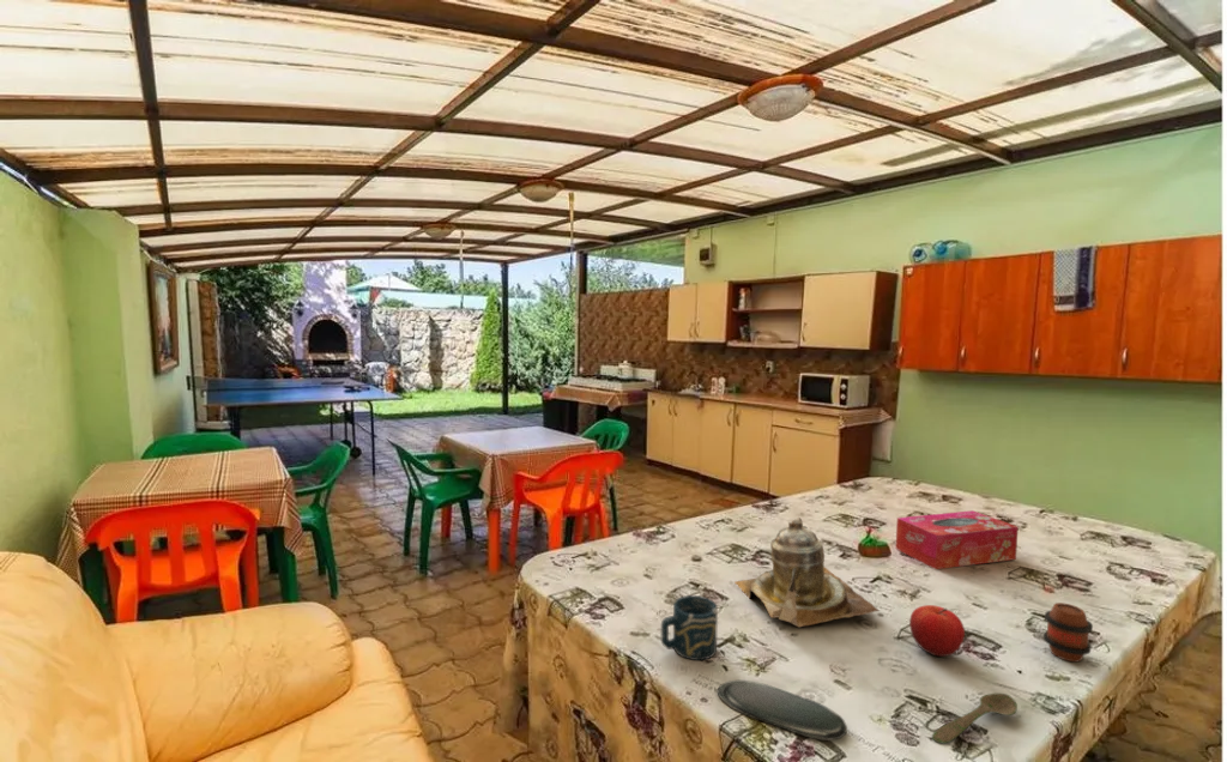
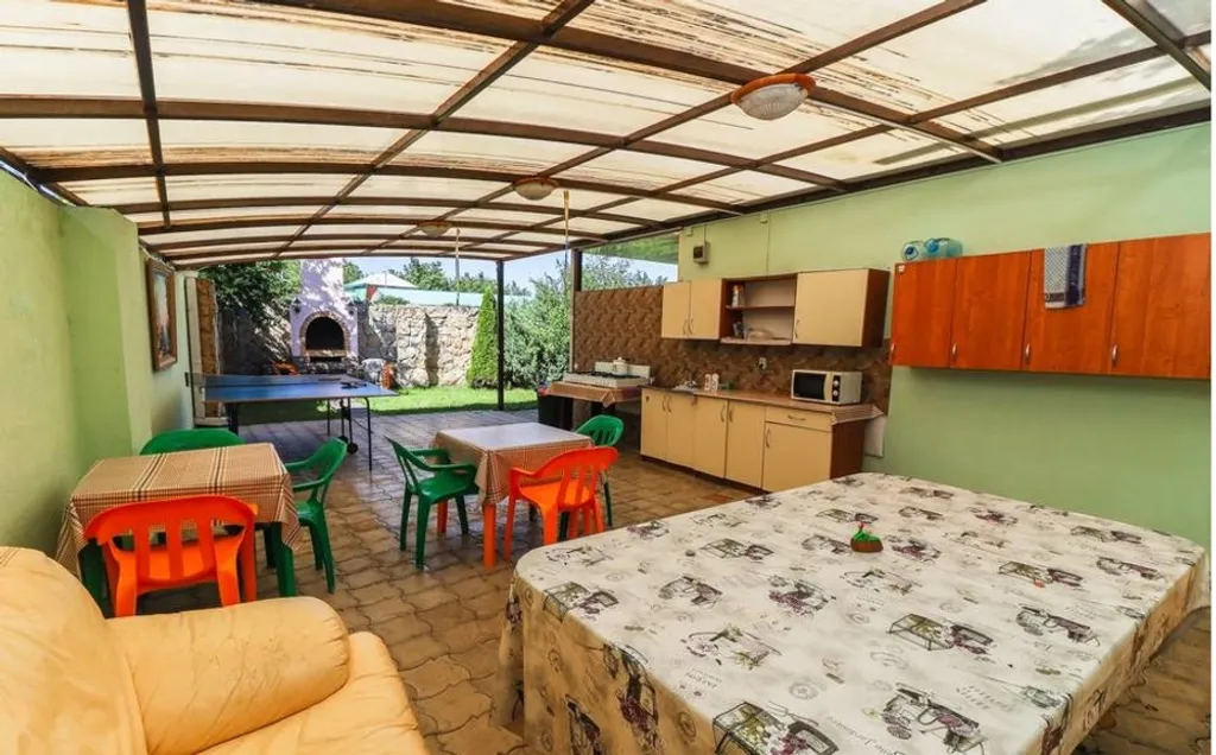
- tissue box [895,509,1020,570]
- teapot [733,516,881,628]
- fruit [908,604,966,658]
- cup [660,594,719,661]
- spoon [931,693,1019,745]
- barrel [1042,601,1094,663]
- oval tray [717,679,848,742]
